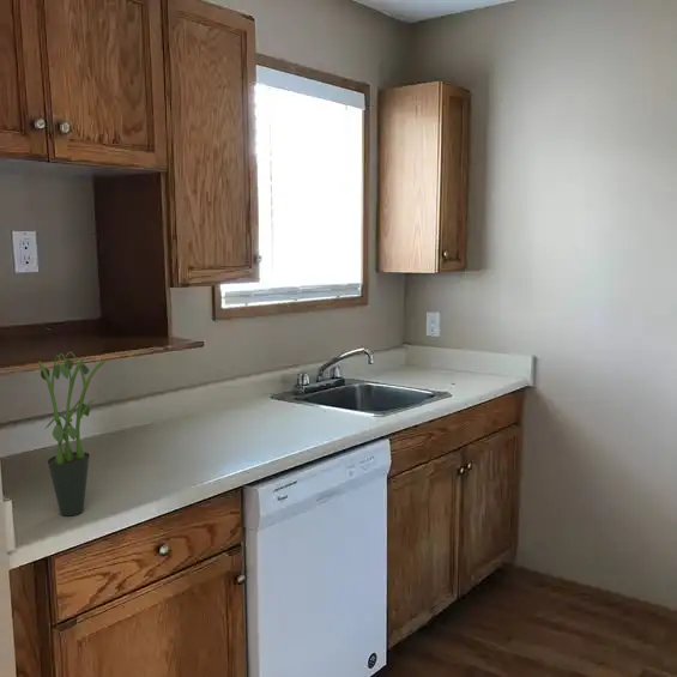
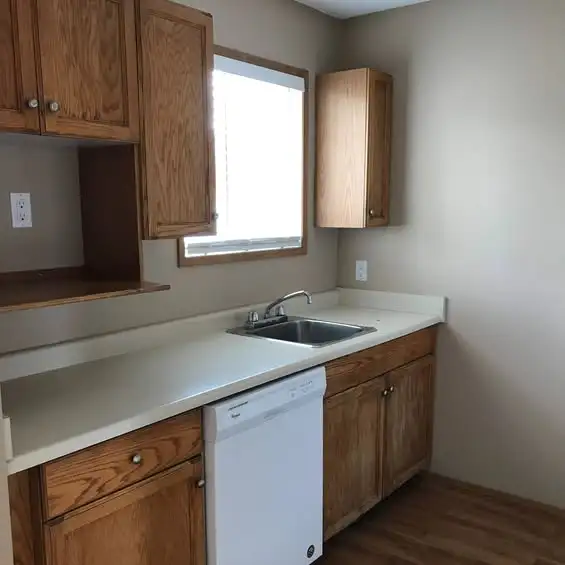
- potted plant [37,350,119,516]
